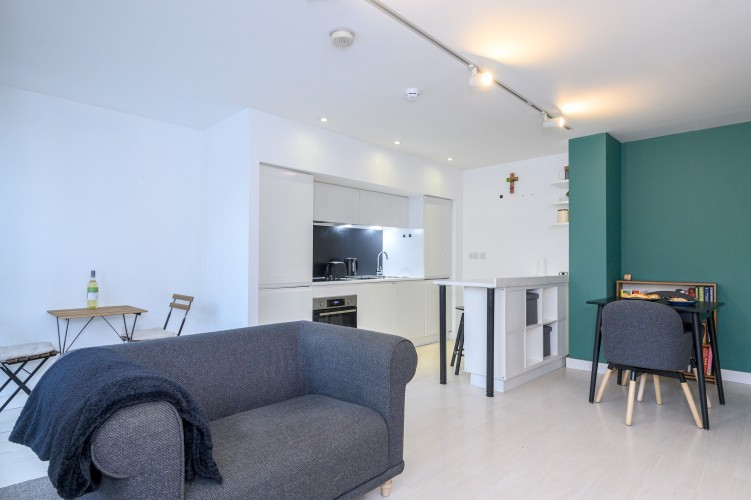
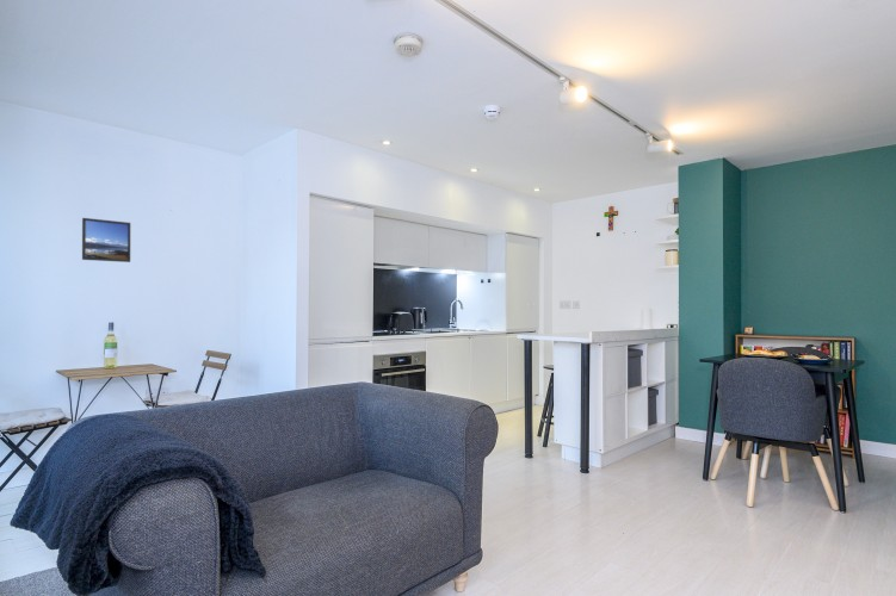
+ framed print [81,217,131,263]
